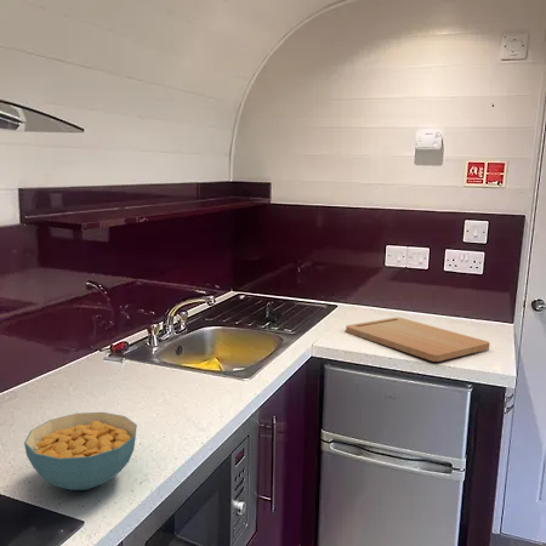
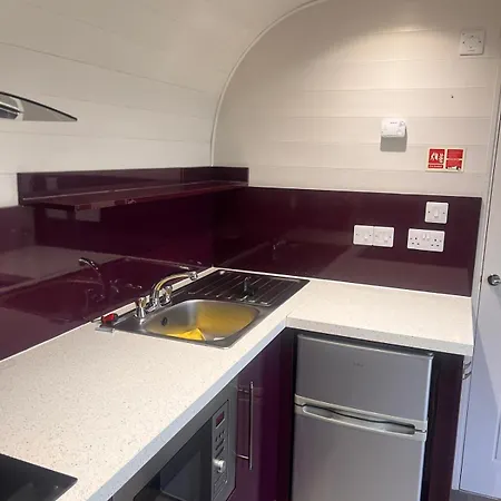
- cereal bowl [23,411,138,491]
- cutting board [345,317,490,363]
